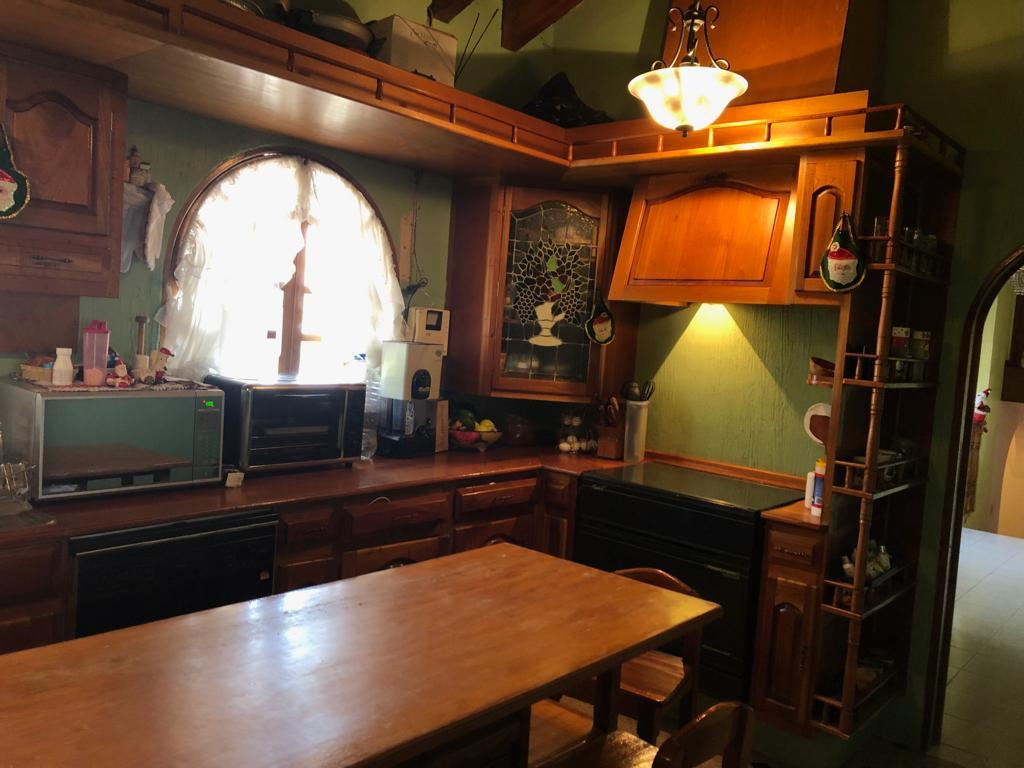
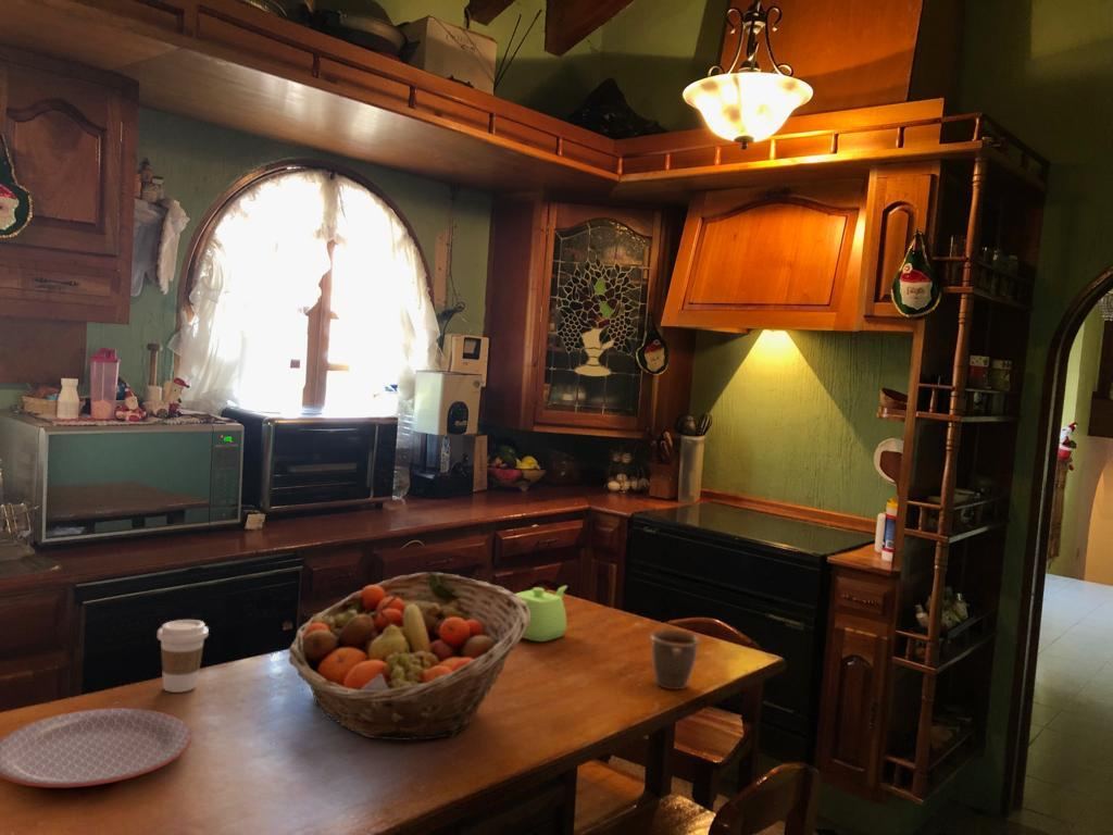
+ coffee cup [157,619,210,694]
+ teapot [514,585,568,643]
+ mug [650,628,701,690]
+ plate [0,707,193,788]
+ fruit basket [288,571,530,741]
